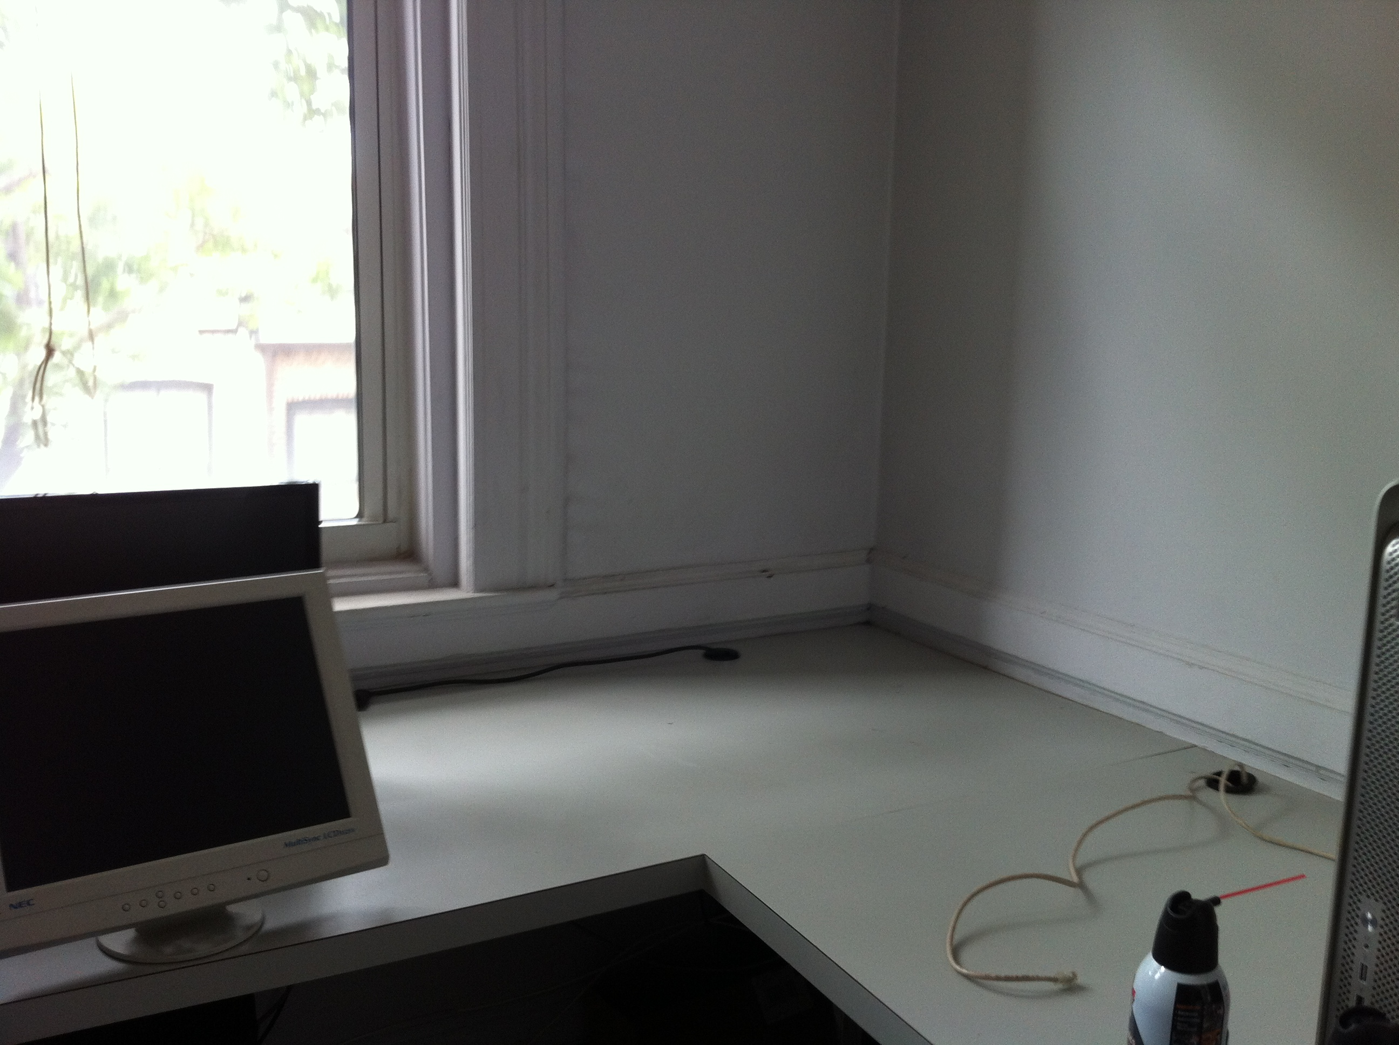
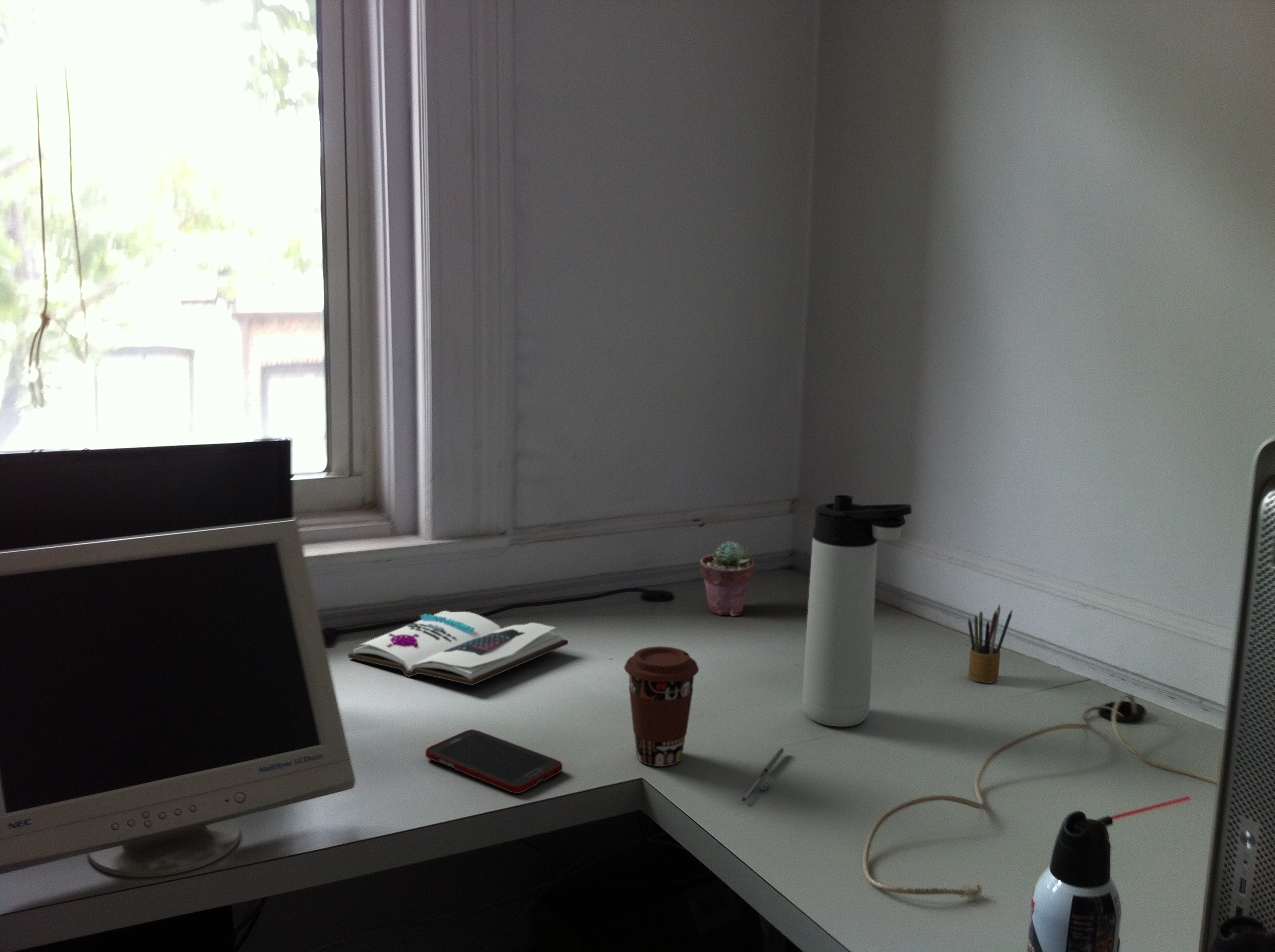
+ potted succulent [699,540,756,616]
+ book [348,610,569,686]
+ cell phone [425,729,563,794]
+ pen [741,747,784,803]
+ coffee cup [624,646,699,767]
+ pencil box [968,603,1013,684]
+ thermos bottle [802,494,912,727]
